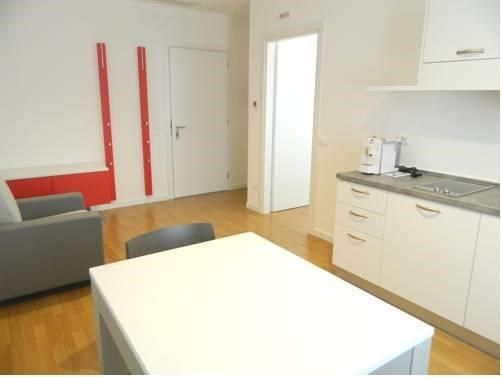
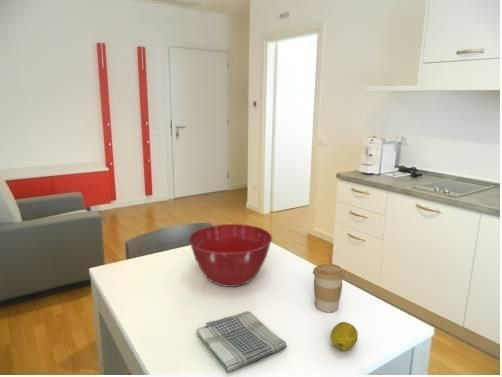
+ coffee cup [312,263,346,313]
+ mixing bowl [188,223,273,288]
+ dish towel [195,311,288,374]
+ fruit [329,321,359,352]
